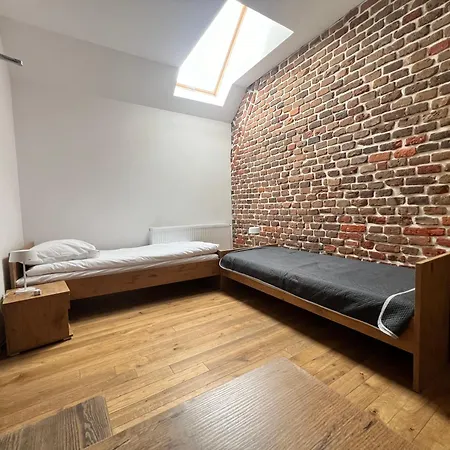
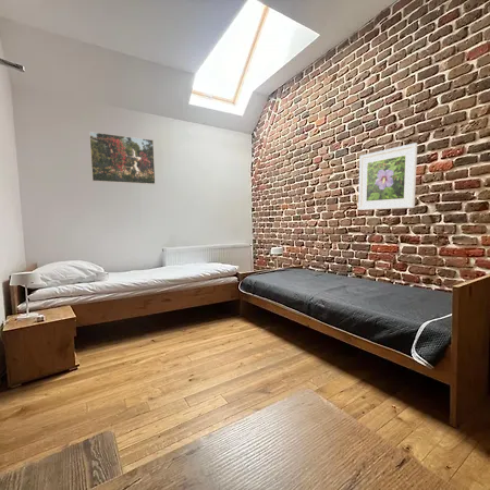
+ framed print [357,142,418,211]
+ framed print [88,131,157,185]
